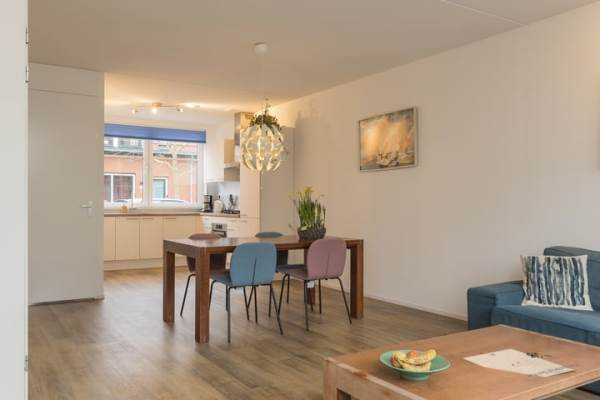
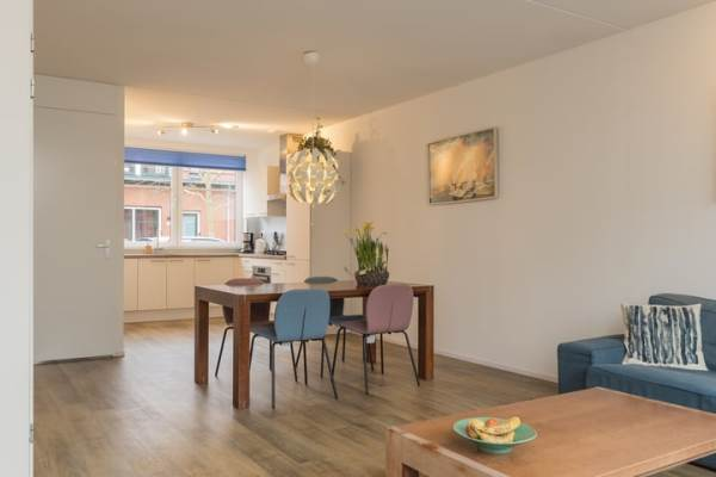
- board game [462,342,582,378]
